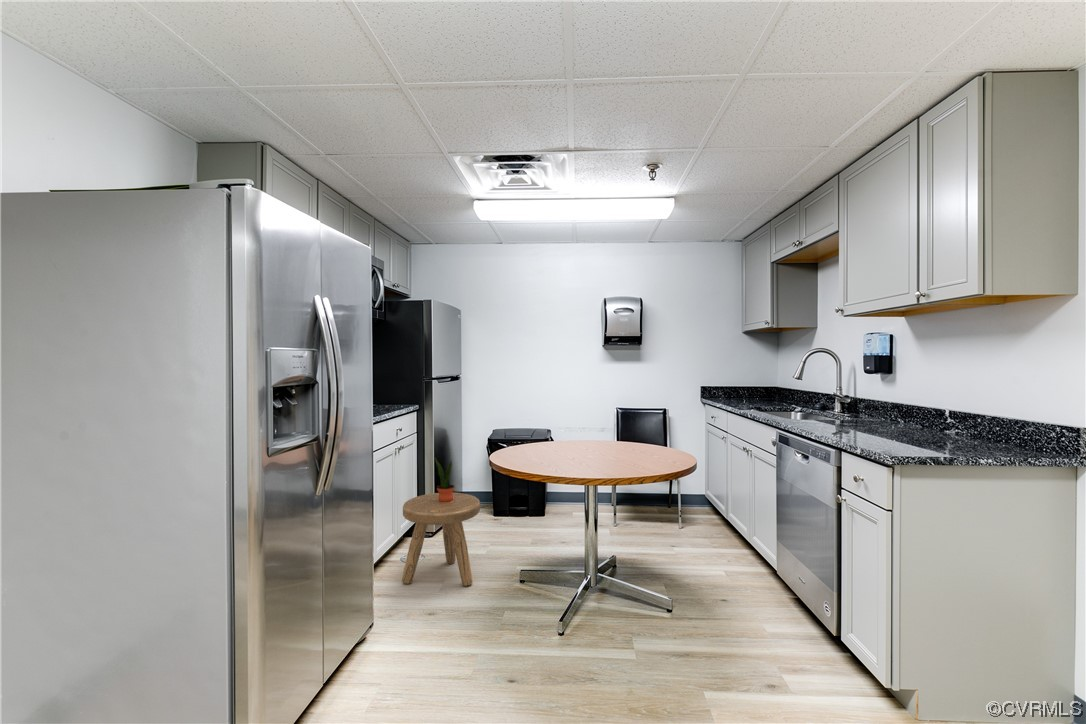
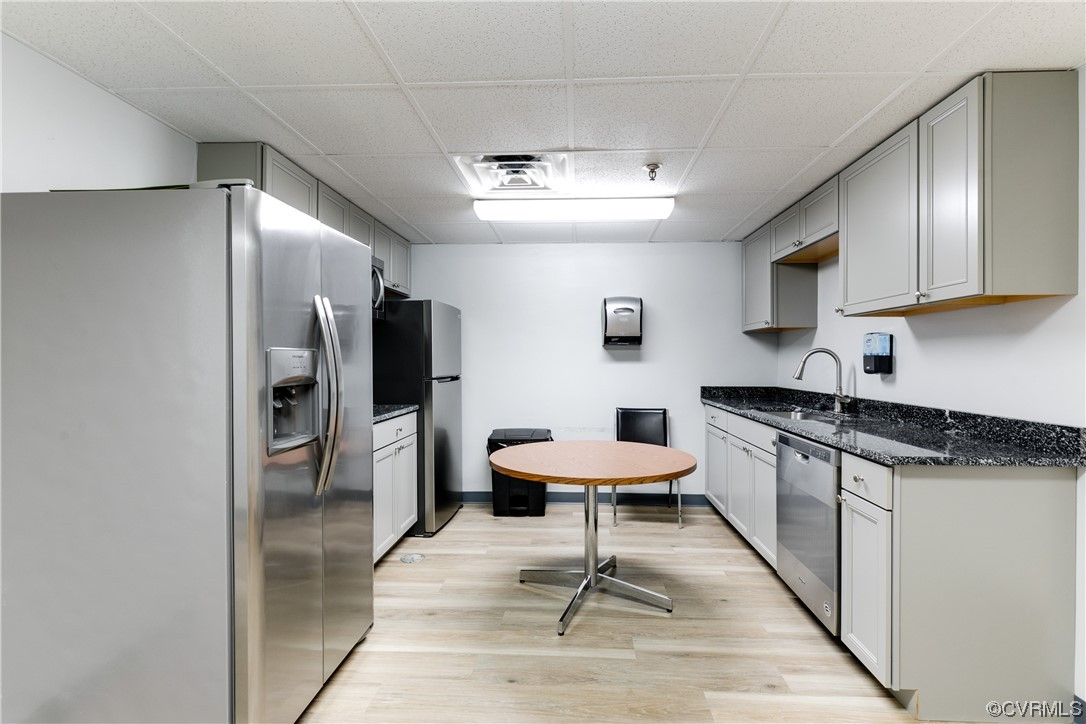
- stool [401,492,481,587]
- potted plant [433,455,456,502]
